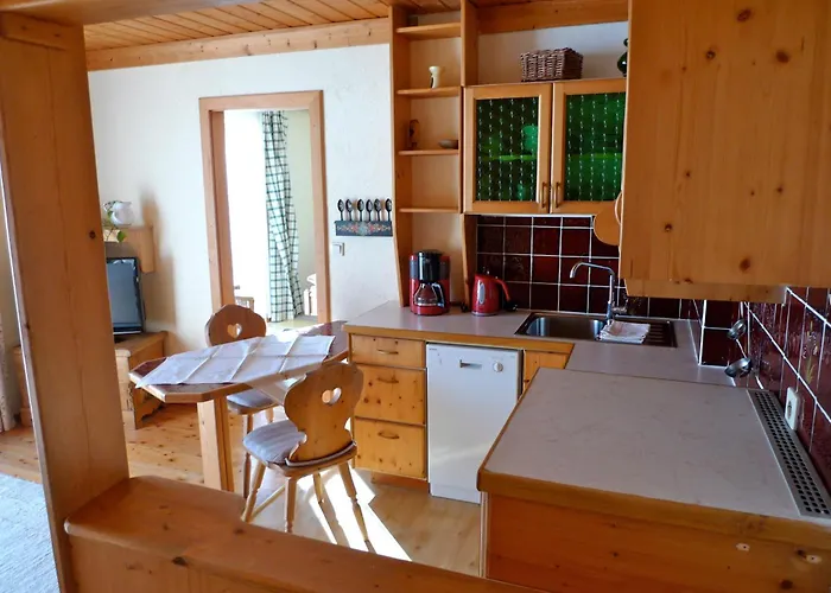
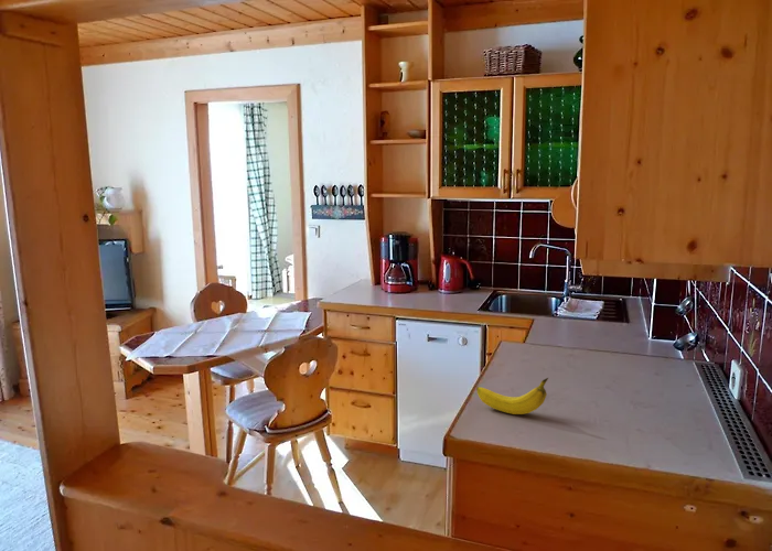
+ fruit [475,377,549,415]
